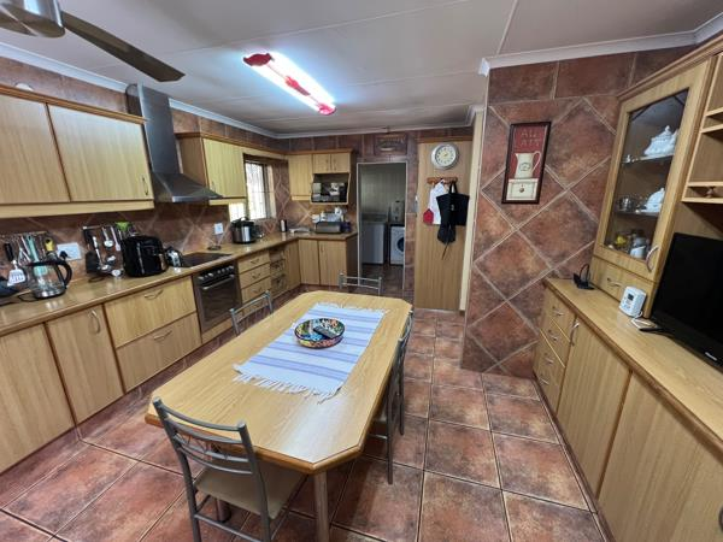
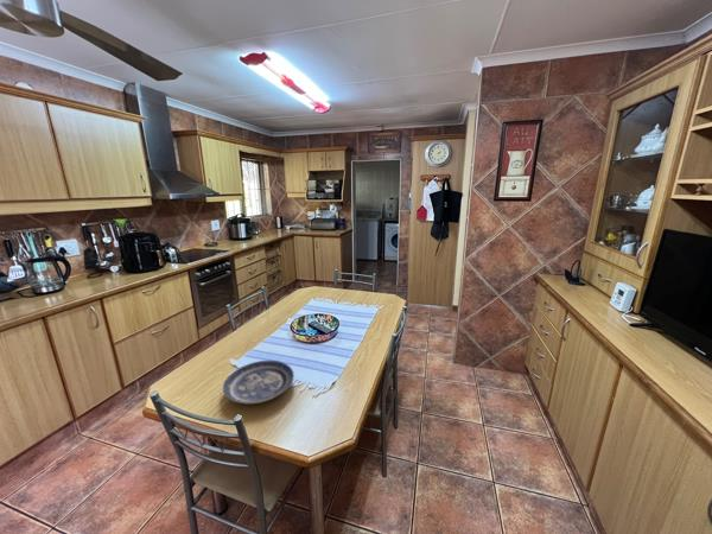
+ plate [222,360,295,405]
